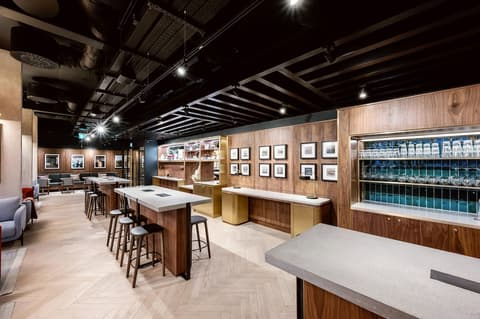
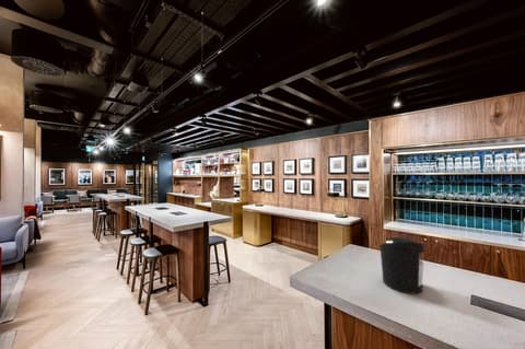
+ coffee maker [380,236,425,295]
